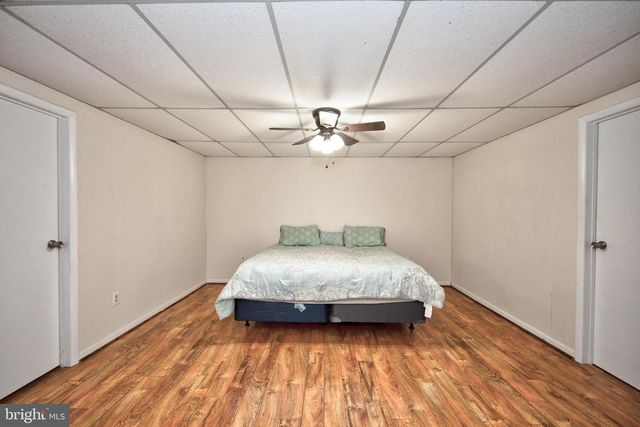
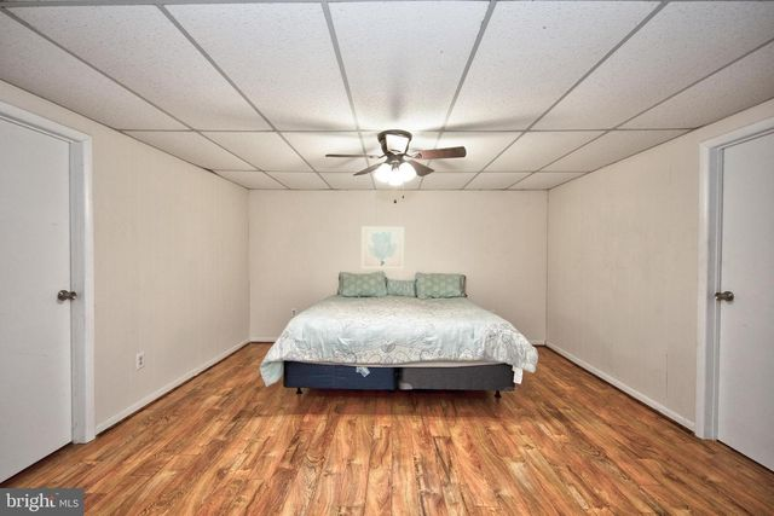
+ wall art [360,226,405,271]
